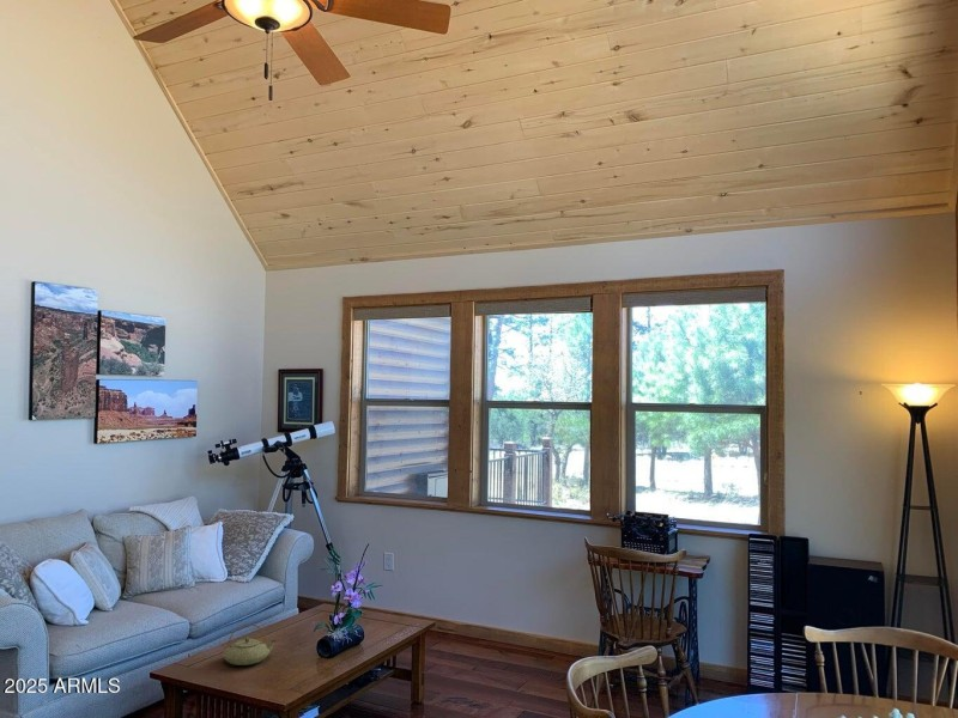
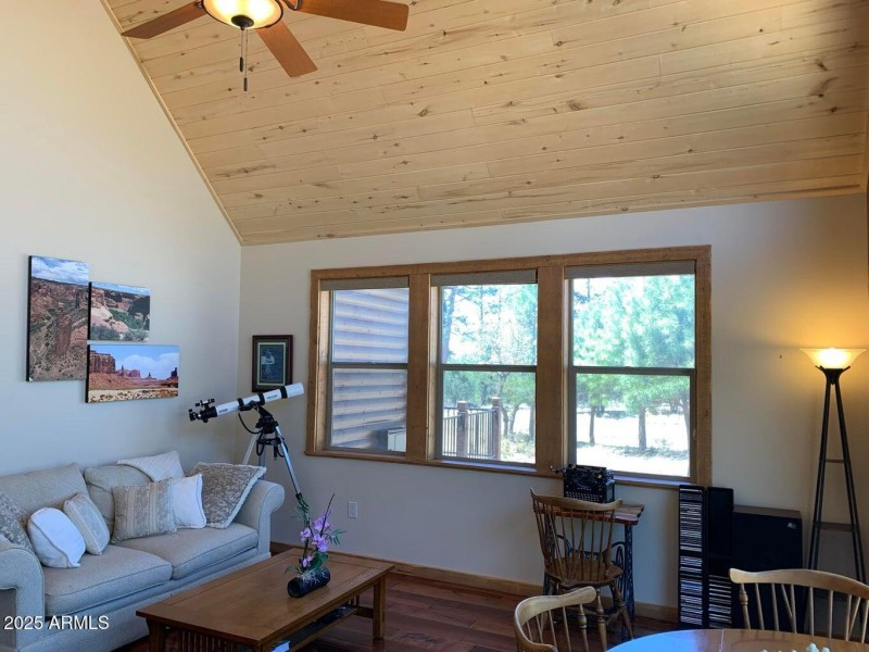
- teapot [222,623,278,667]
